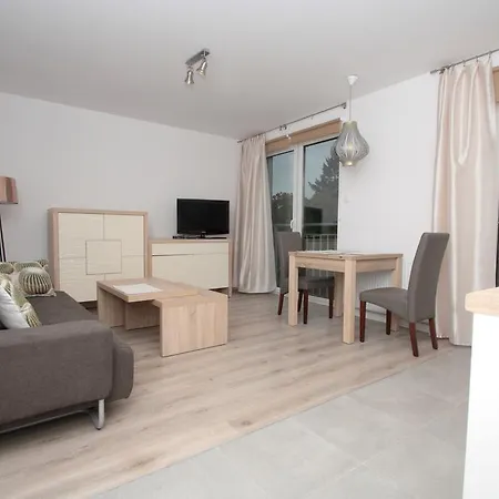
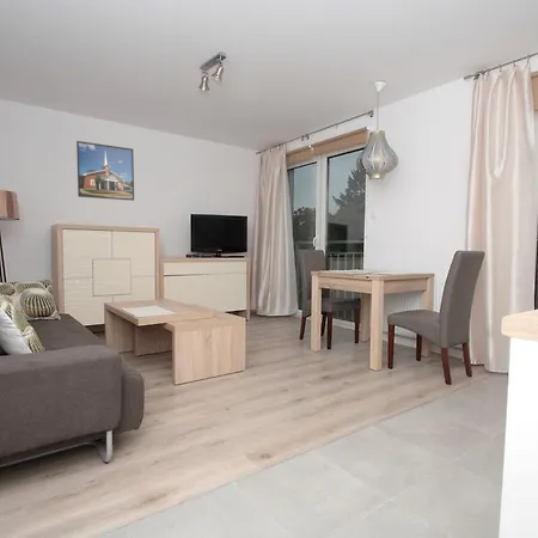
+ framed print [75,140,135,202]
